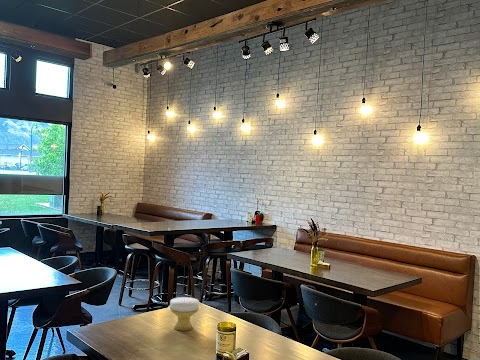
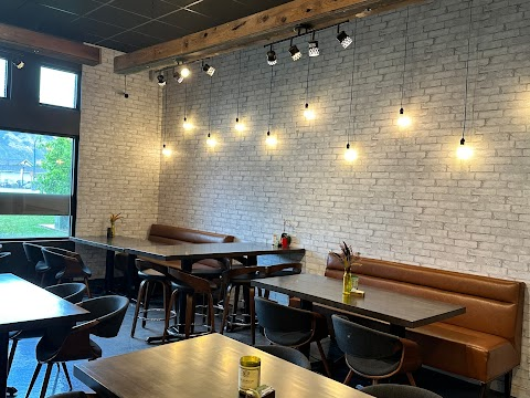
- candle holder [167,296,202,332]
